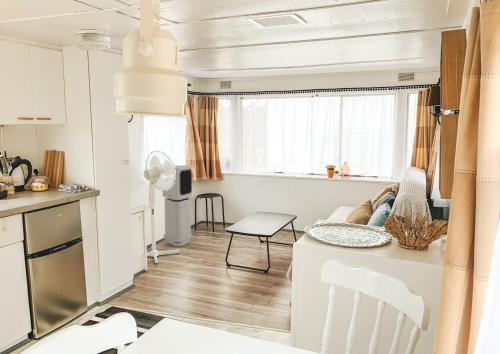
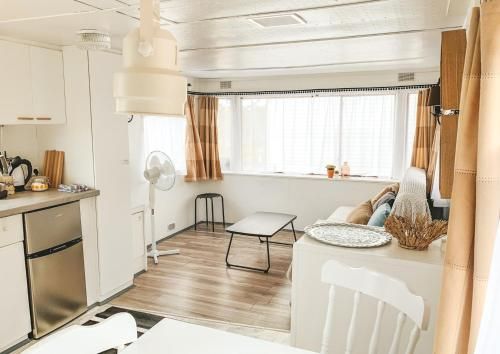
- air purifier [162,164,193,248]
